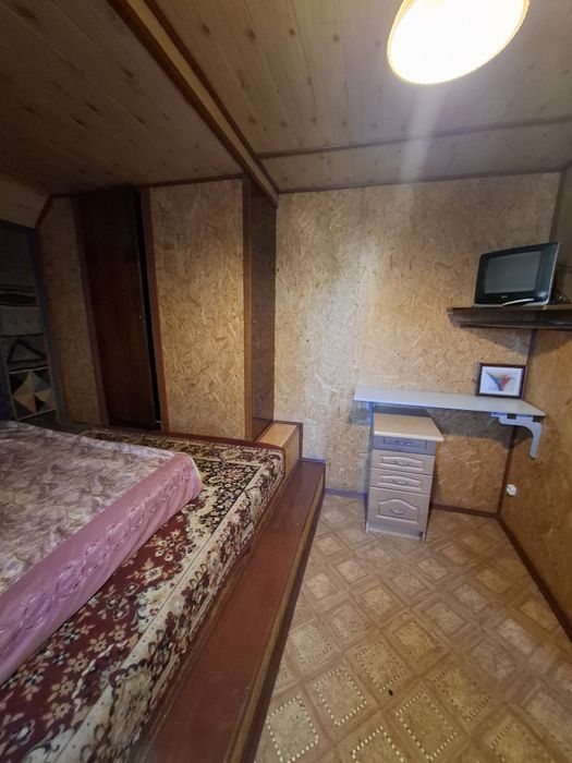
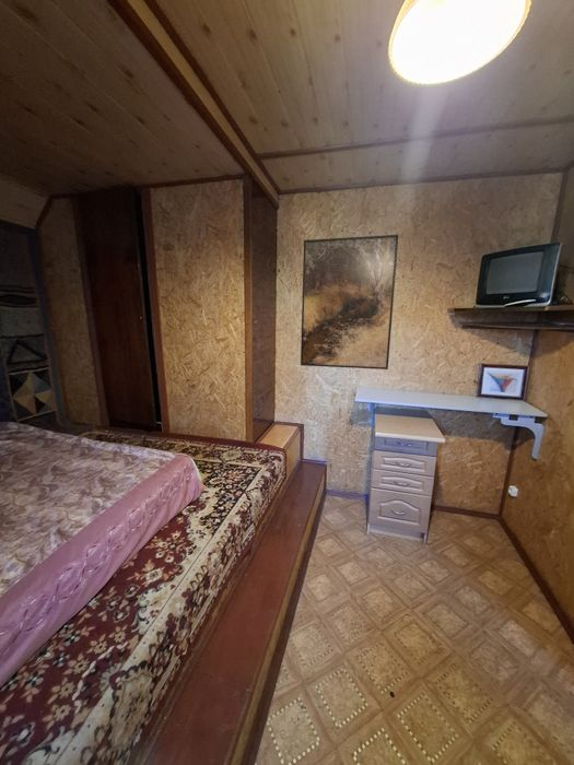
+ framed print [300,234,399,370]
